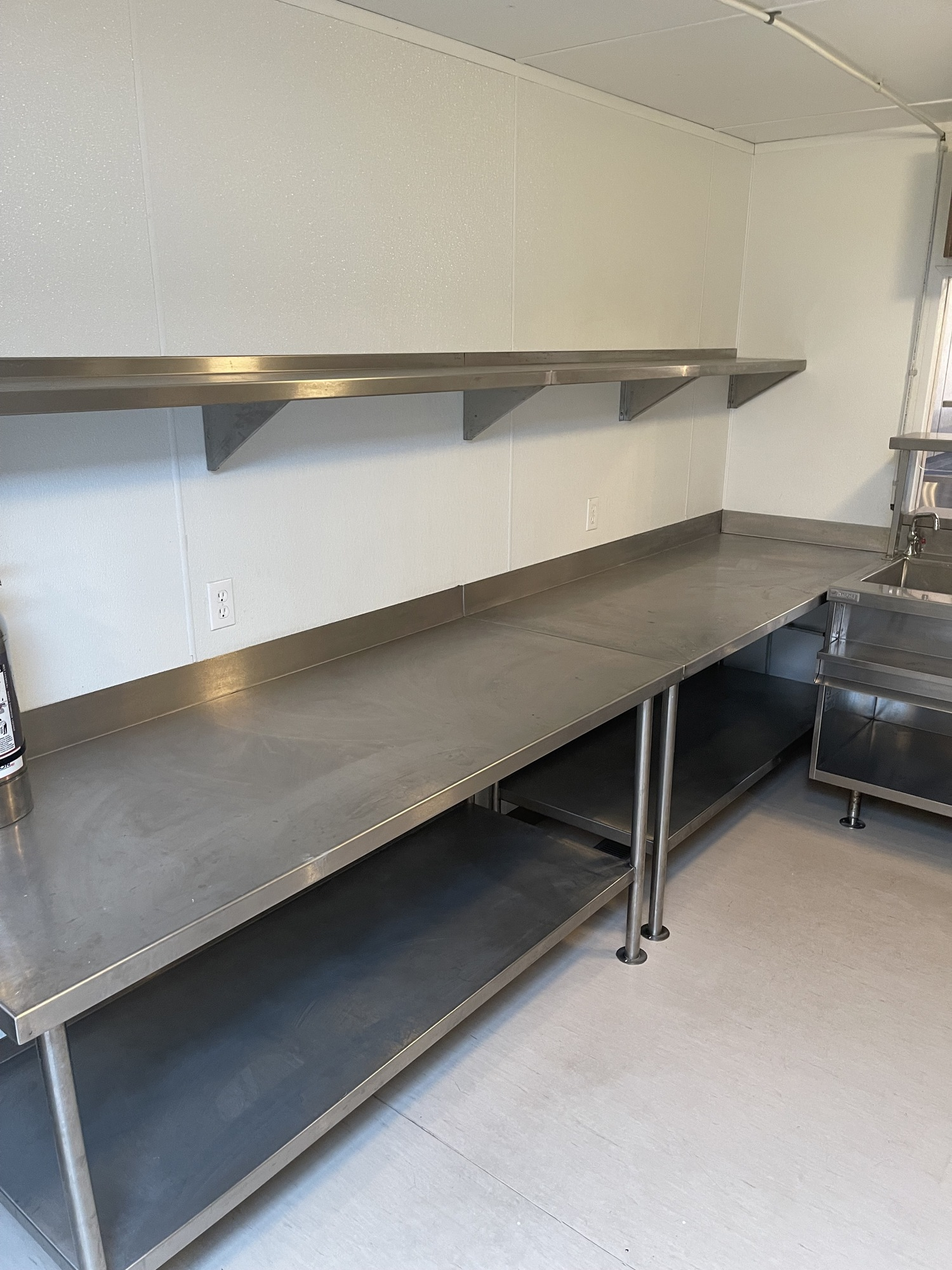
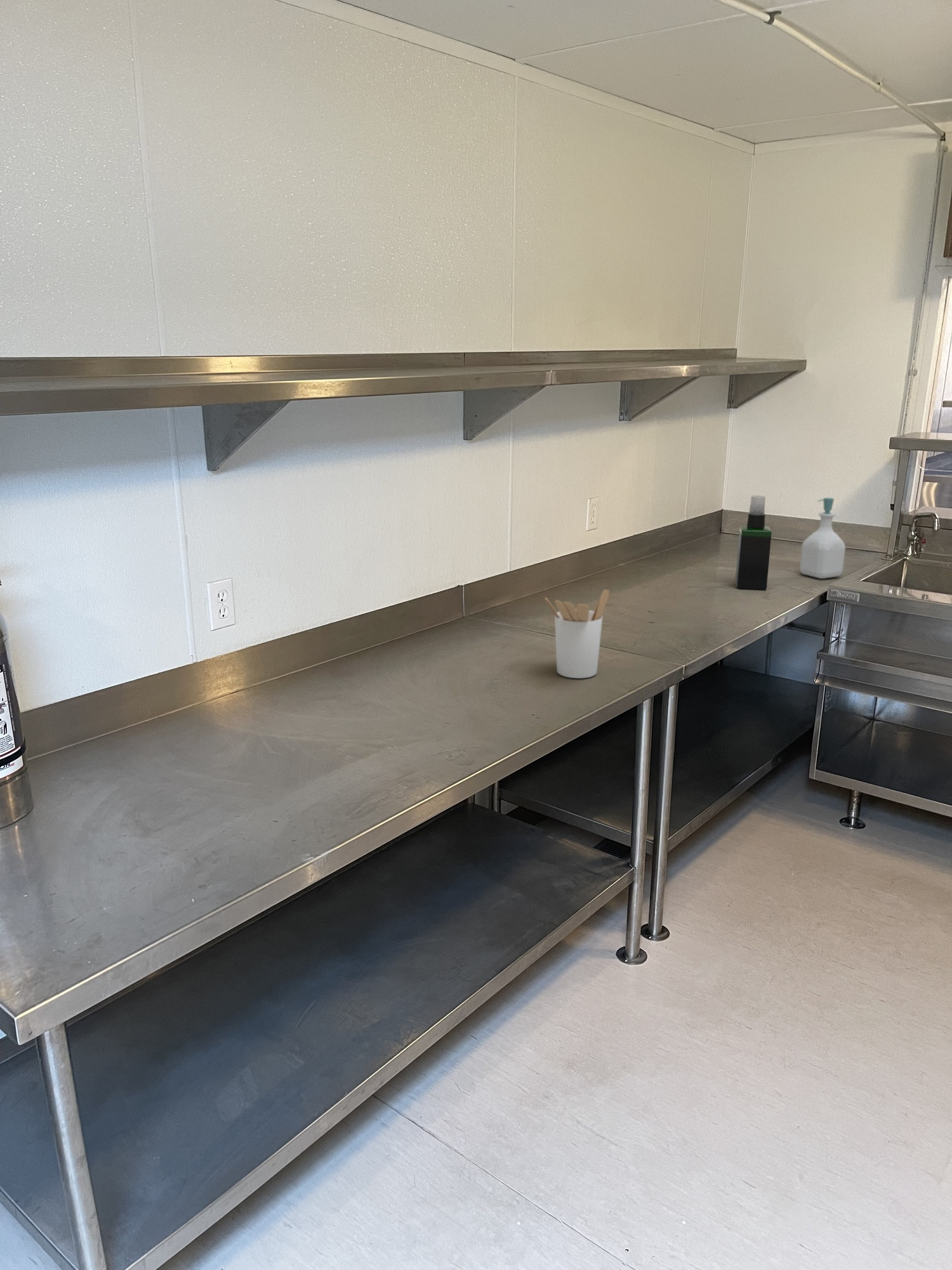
+ utensil holder [545,589,610,679]
+ soap bottle [799,497,846,579]
+ spray bottle [735,495,772,591]
